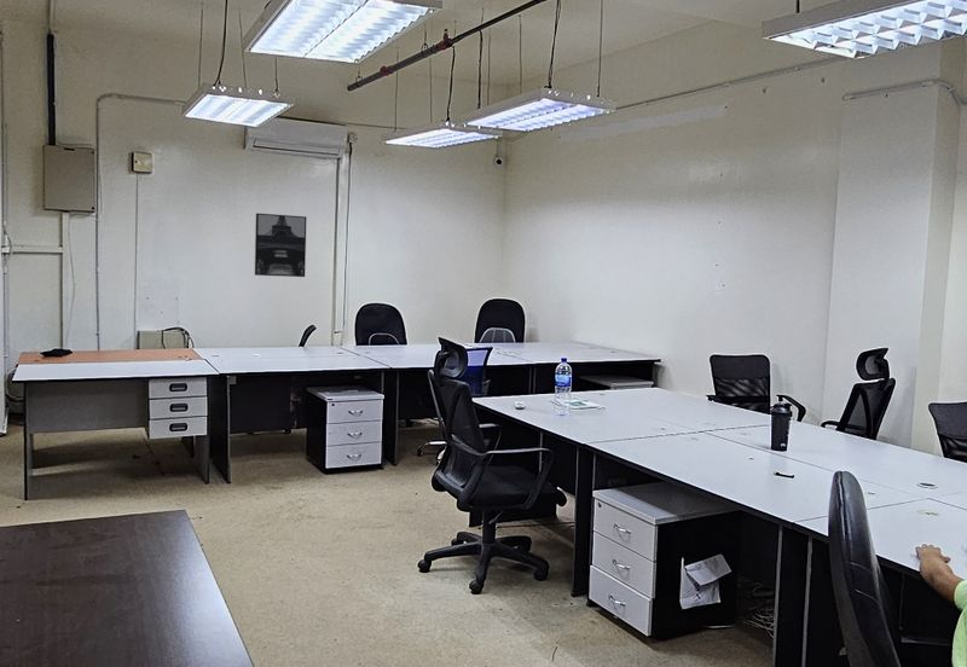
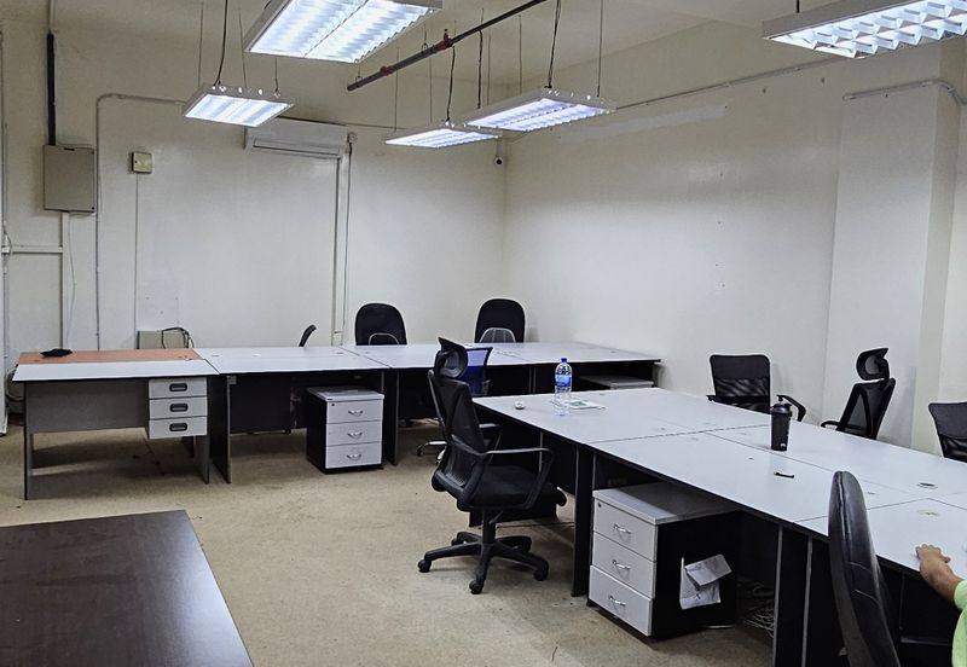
- wall art [254,213,307,278]
